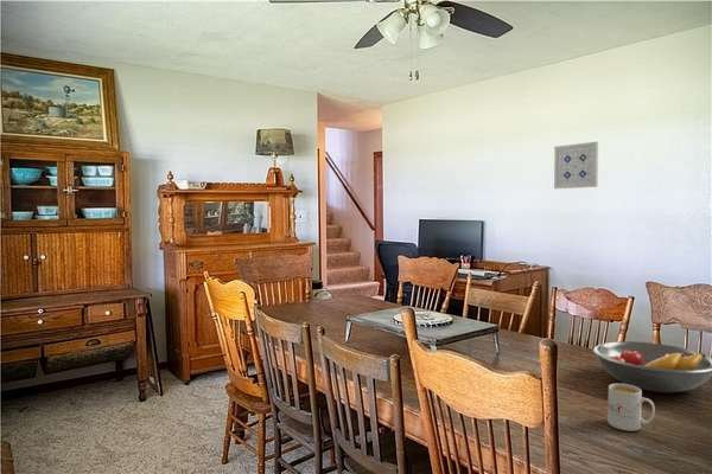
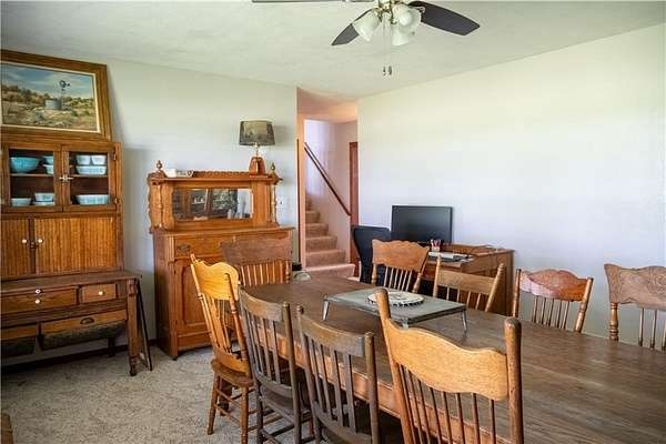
- mug [606,383,656,433]
- wall art [553,141,599,190]
- fruit bowl [592,340,712,393]
